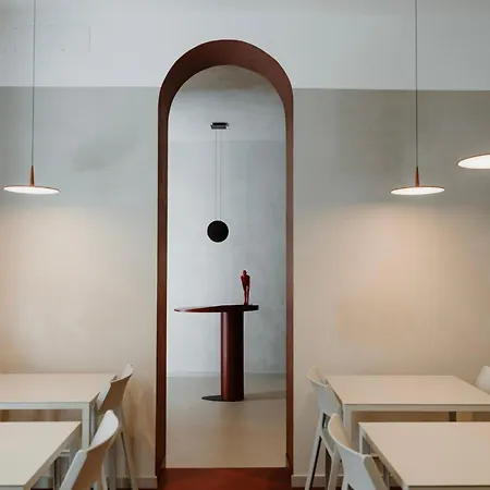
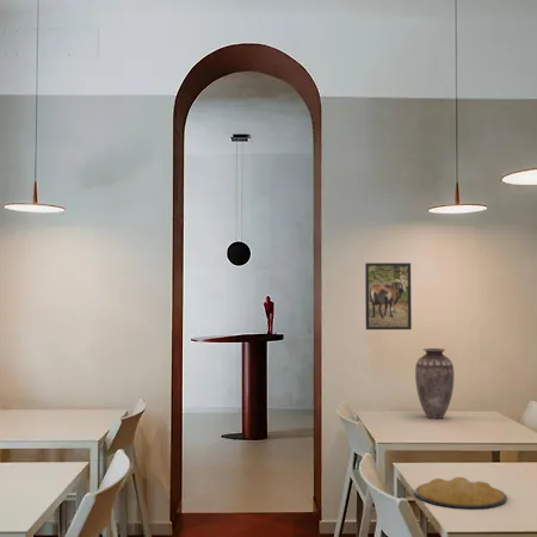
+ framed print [364,261,413,331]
+ plate [413,476,508,510]
+ vase [414,347,455,420]
